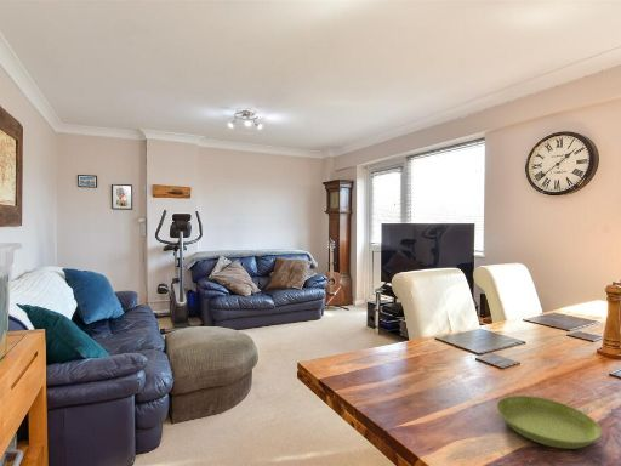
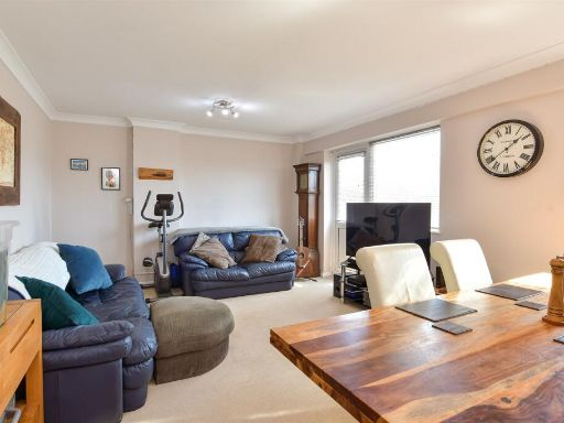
- saucer [495,394,603,450]
